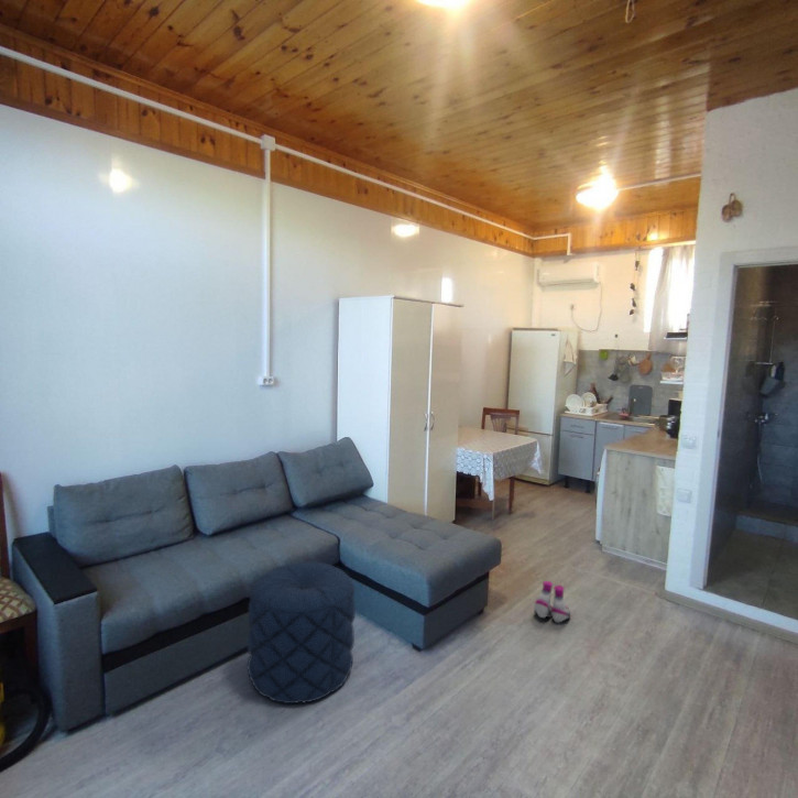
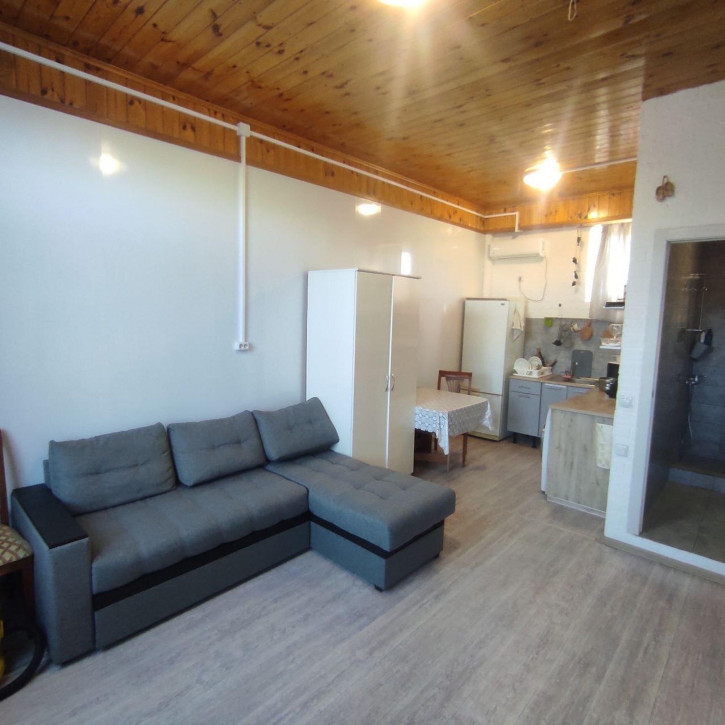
- pouf [247,560,357,704]
- boots [533,580,571,624]
